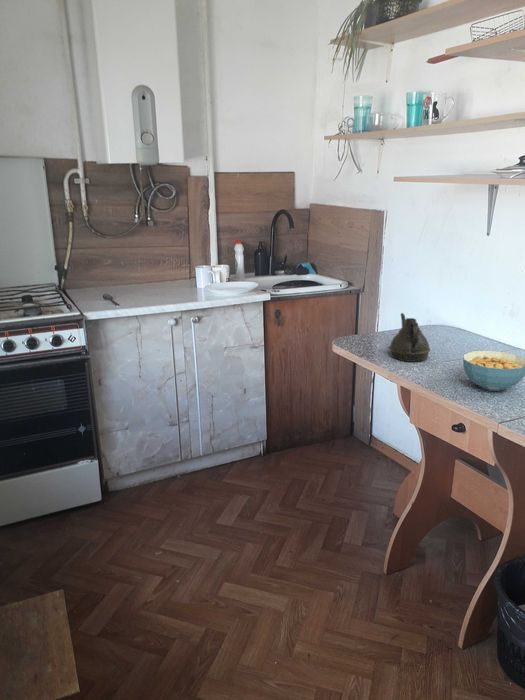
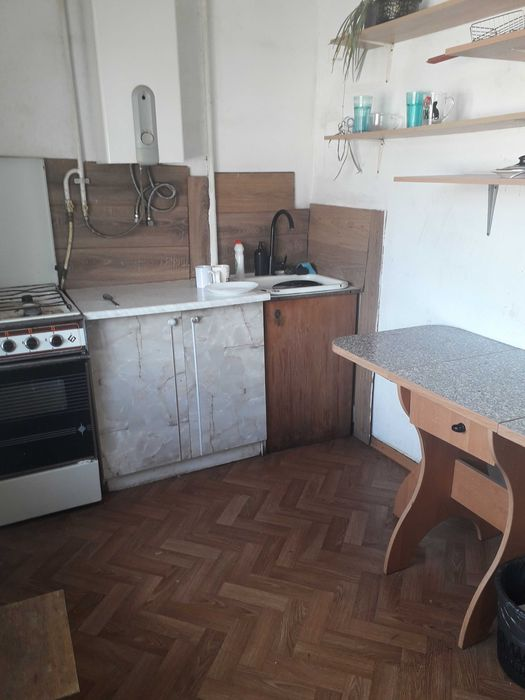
- teapot [387,312,431,363]
- cereal bowl [462,350,525,392]
